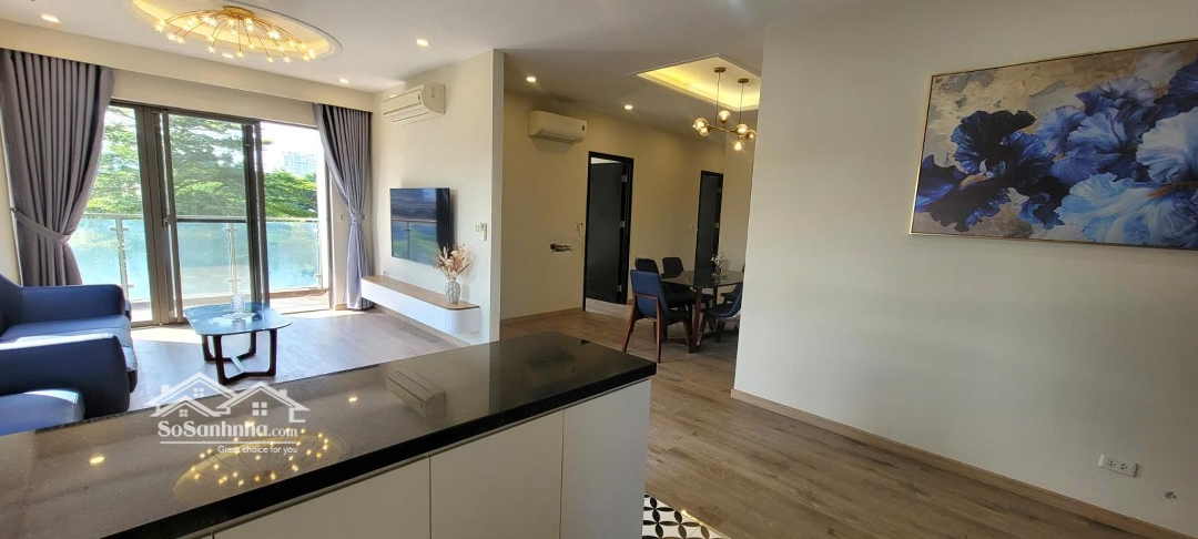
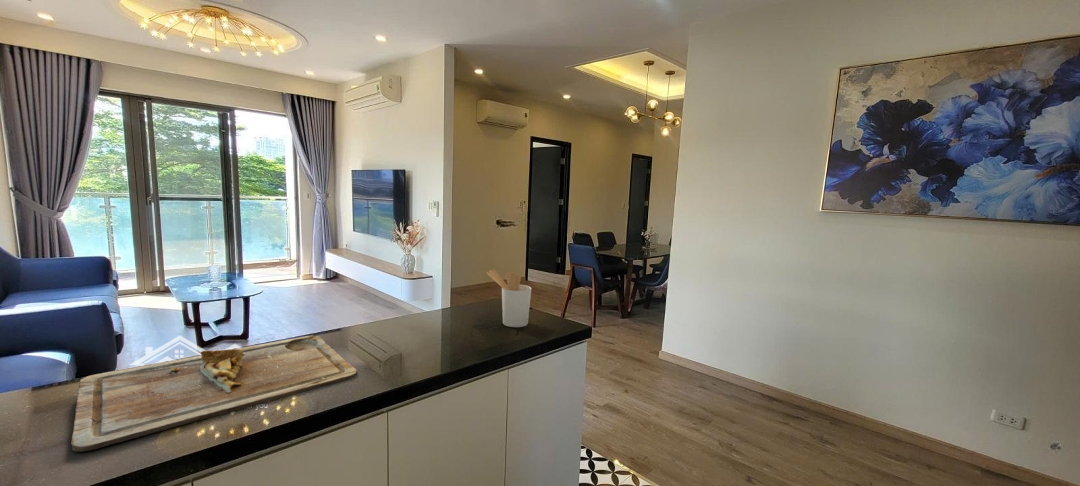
+ cutting board [70,334,358,452]
+ utensil holder [486,269,532,328]
